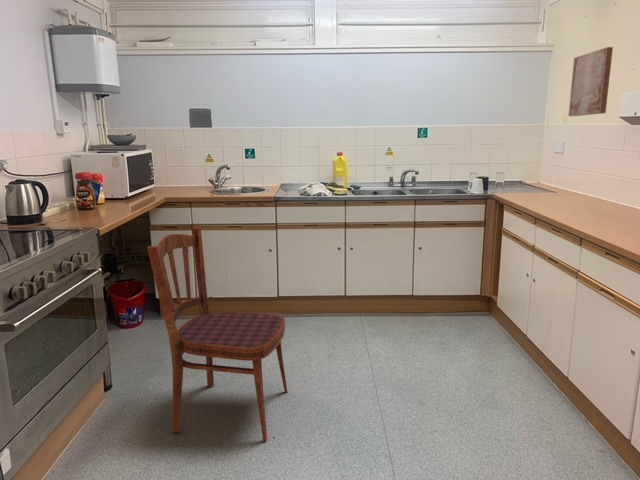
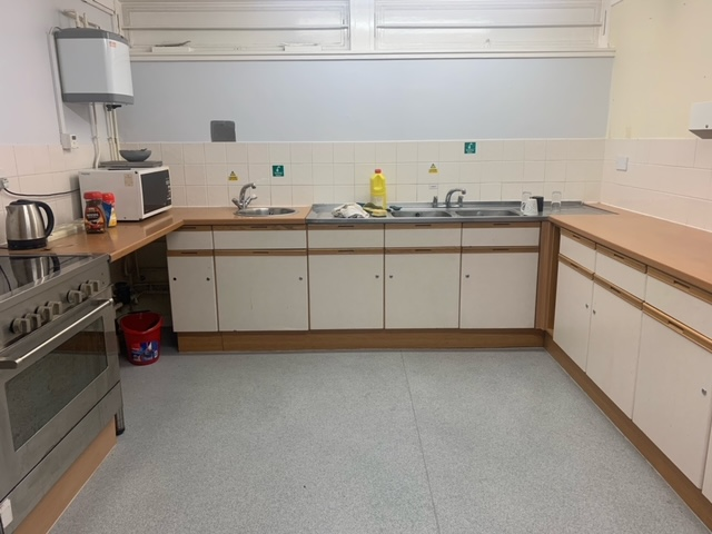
- wall art [568,46,614,117]
- dining chair [146,226,289,442]
